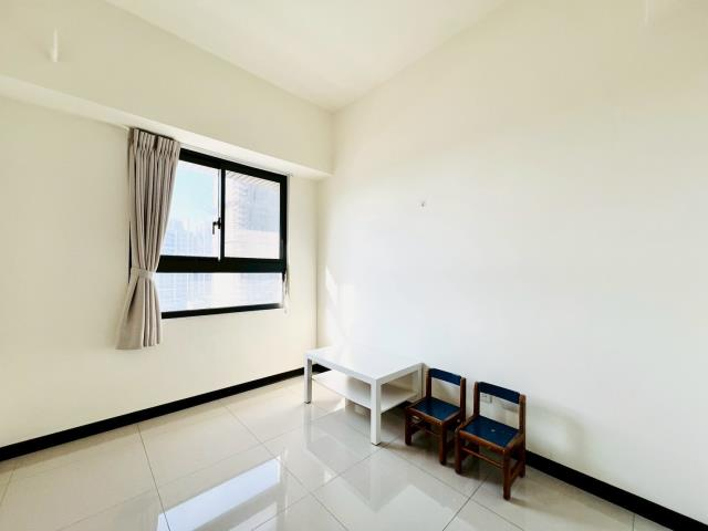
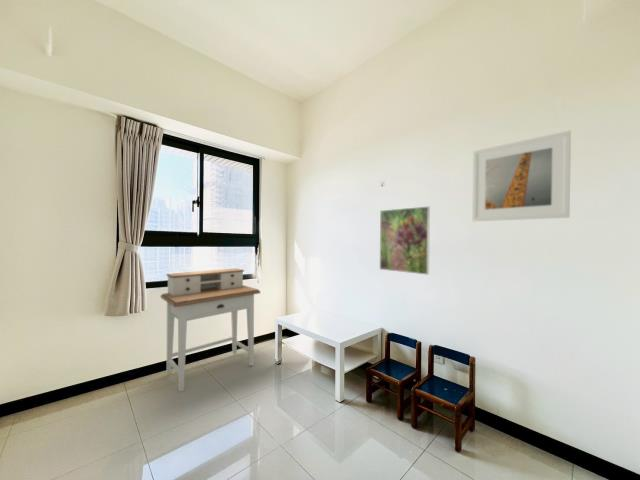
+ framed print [379,205,431,276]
+ desk [160,267,261,393]
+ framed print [471,130,572,222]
